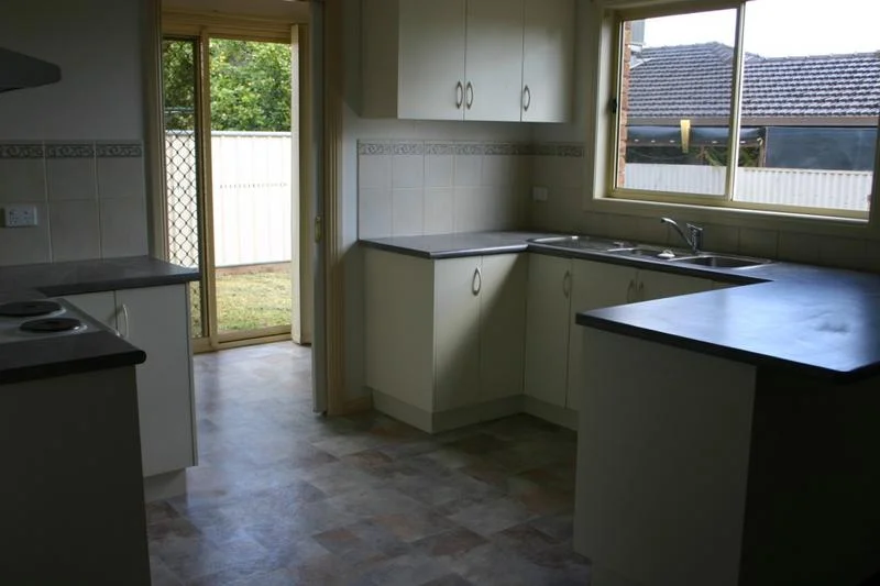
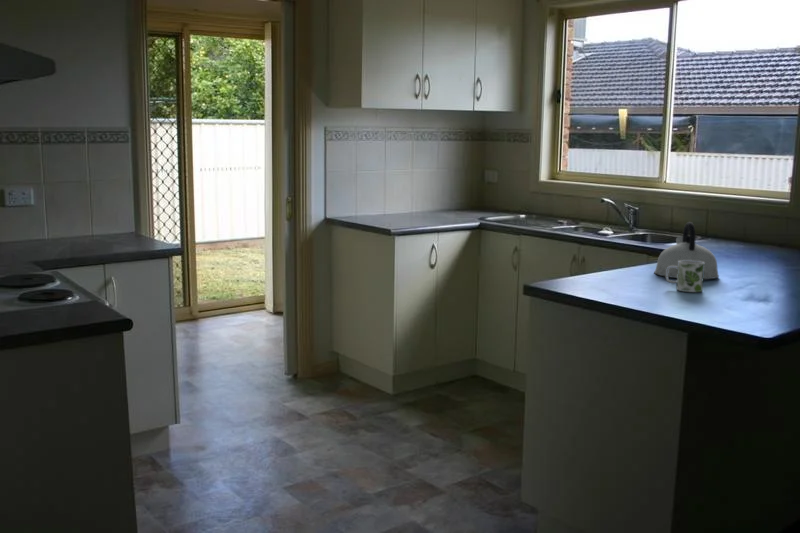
+ kettle [653,221,720,280]
+ mug [665,260,705,293]
